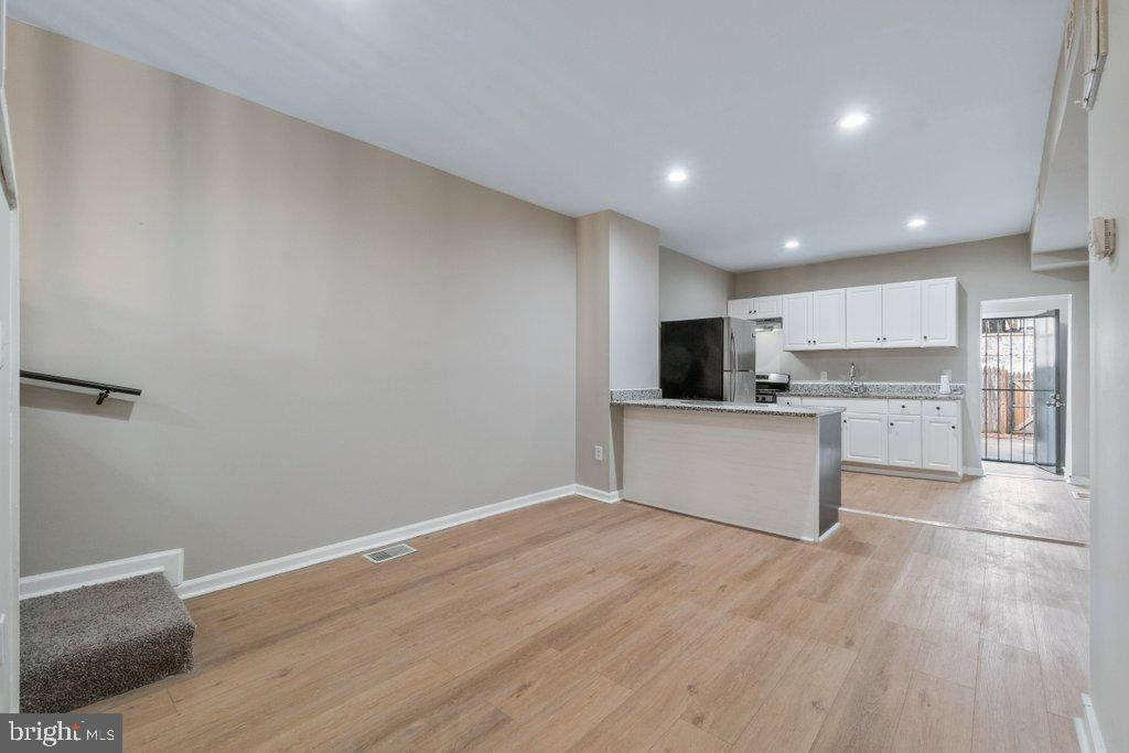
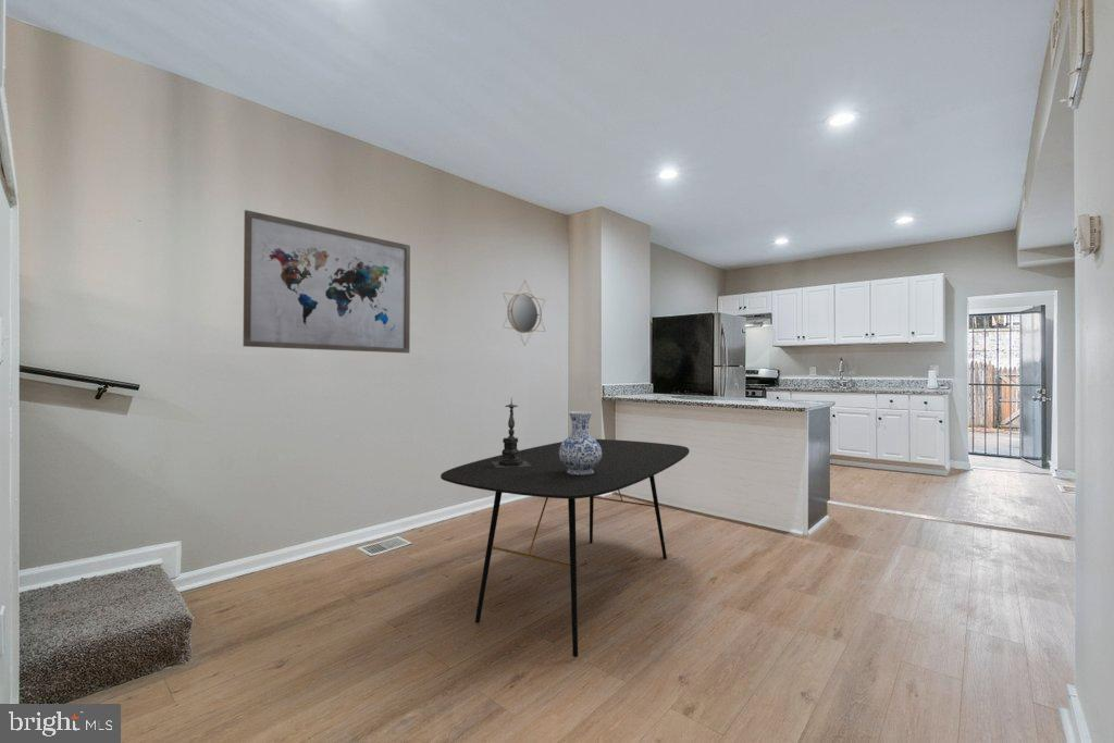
+ dining table [440,438,691,658]
+ home mirror [502,281,546,347]
+ wall art [243,209,411,355]
+ vase [559,410,602,475]
+ candle holder [492,398,531,468]
